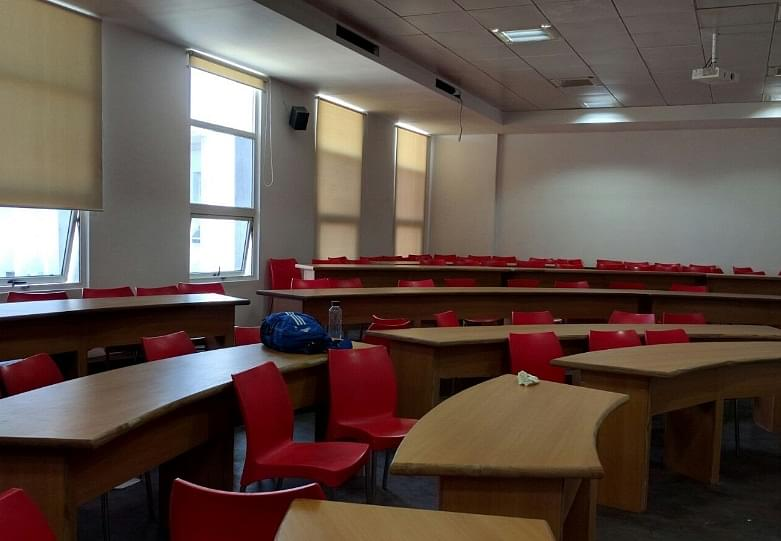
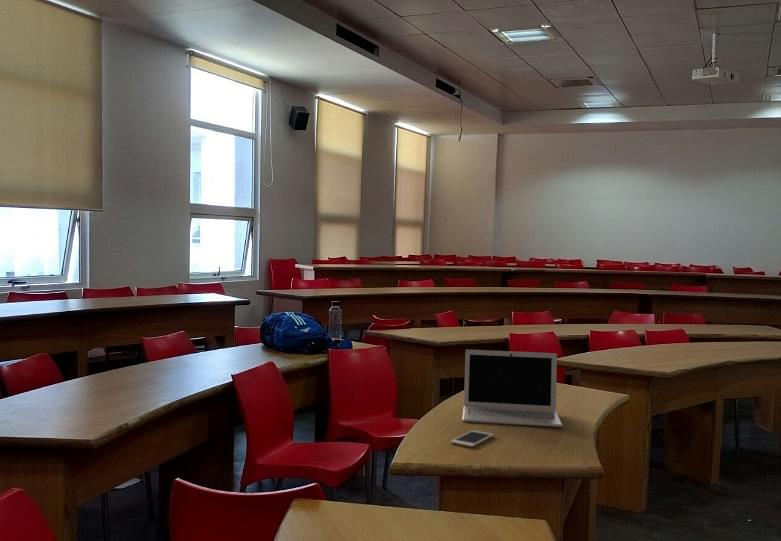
+ laptop [461,349,564,428]
+ cell phone [450,429,494,448]
